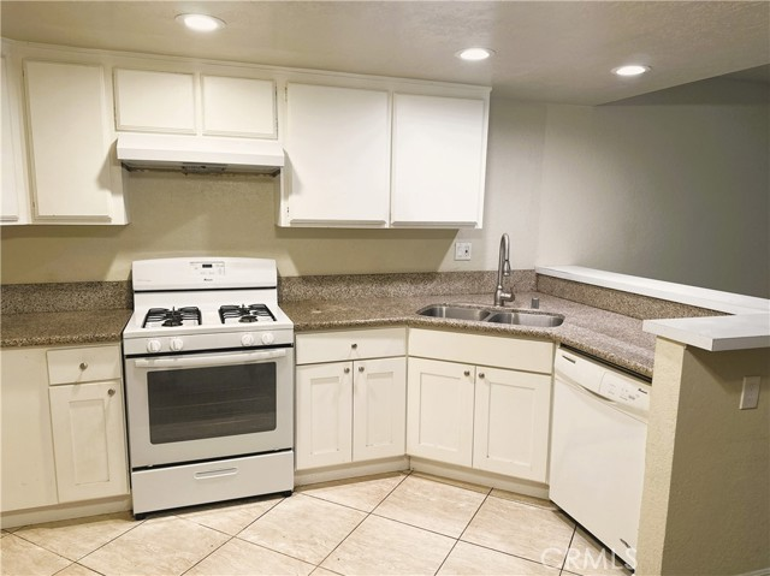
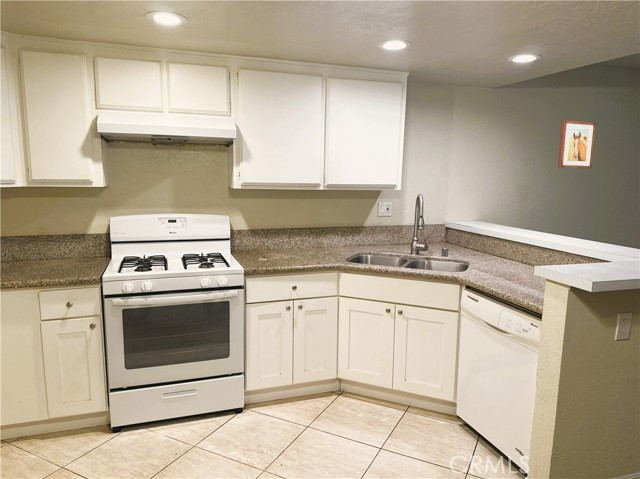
+ wall art [557,120,597,169]
